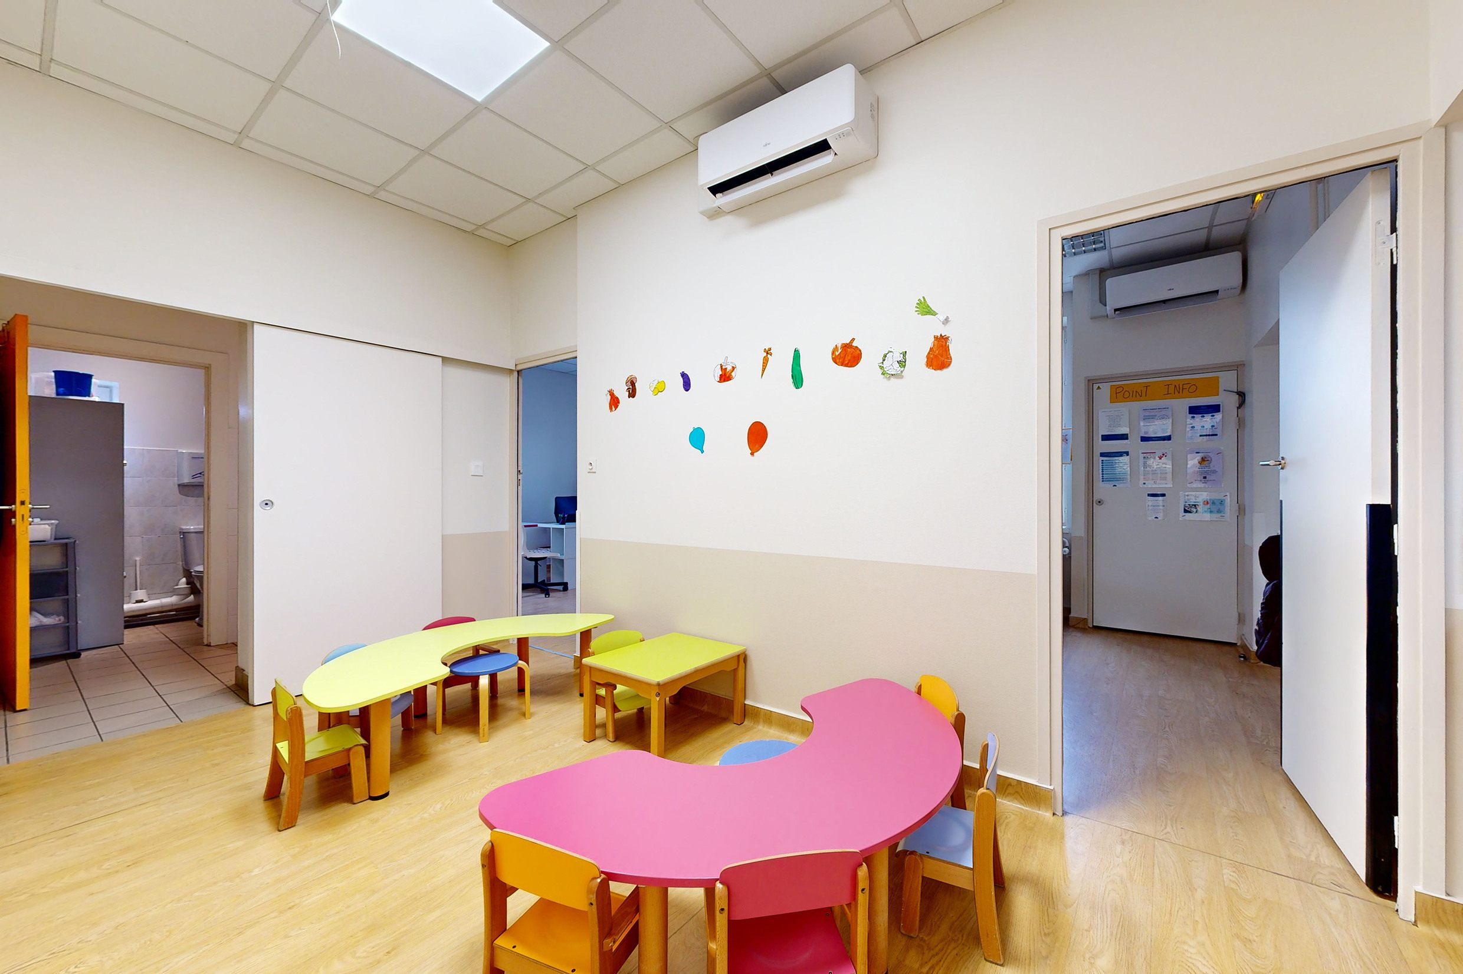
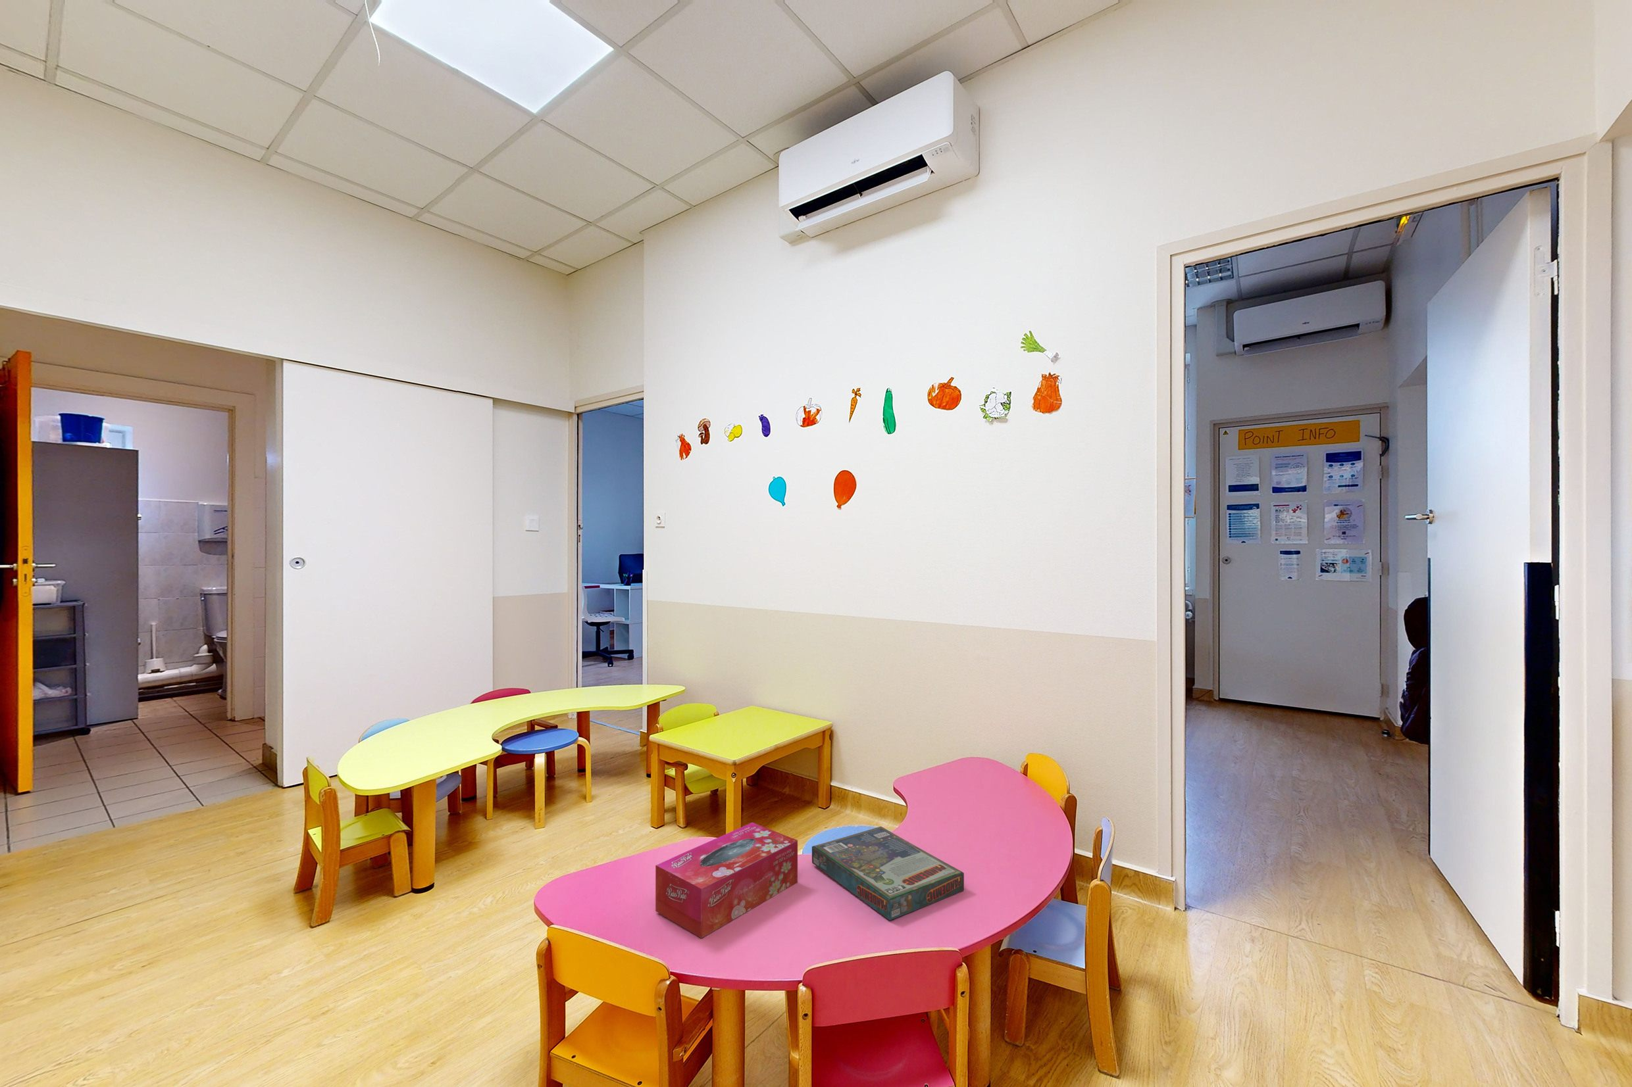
+ board game [812,826,965,921]
+ tissue box [655,823,798,938]
